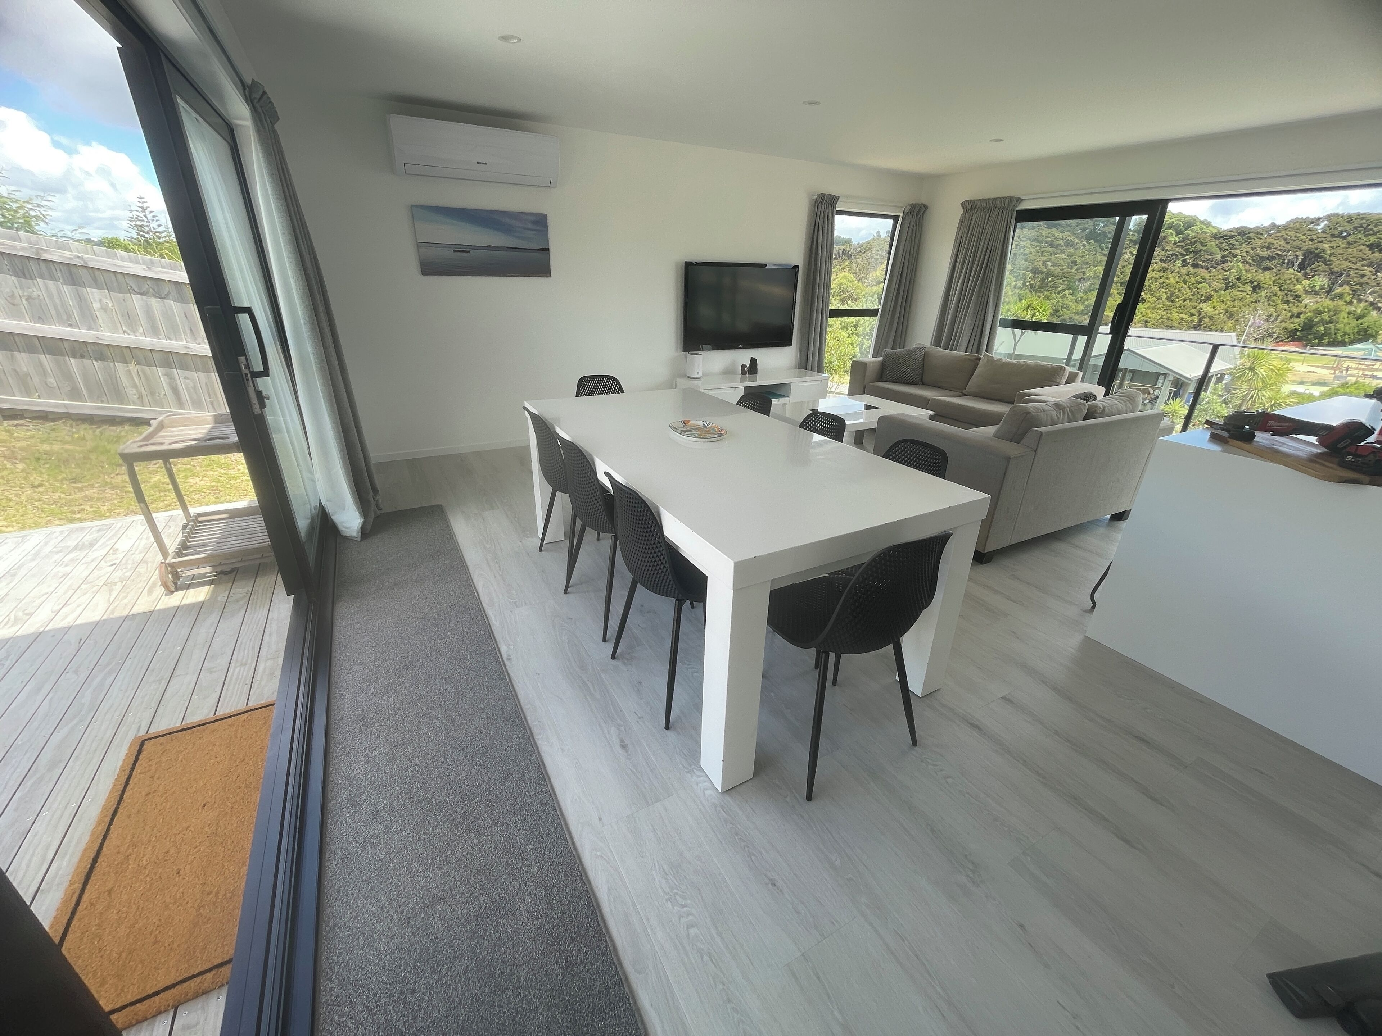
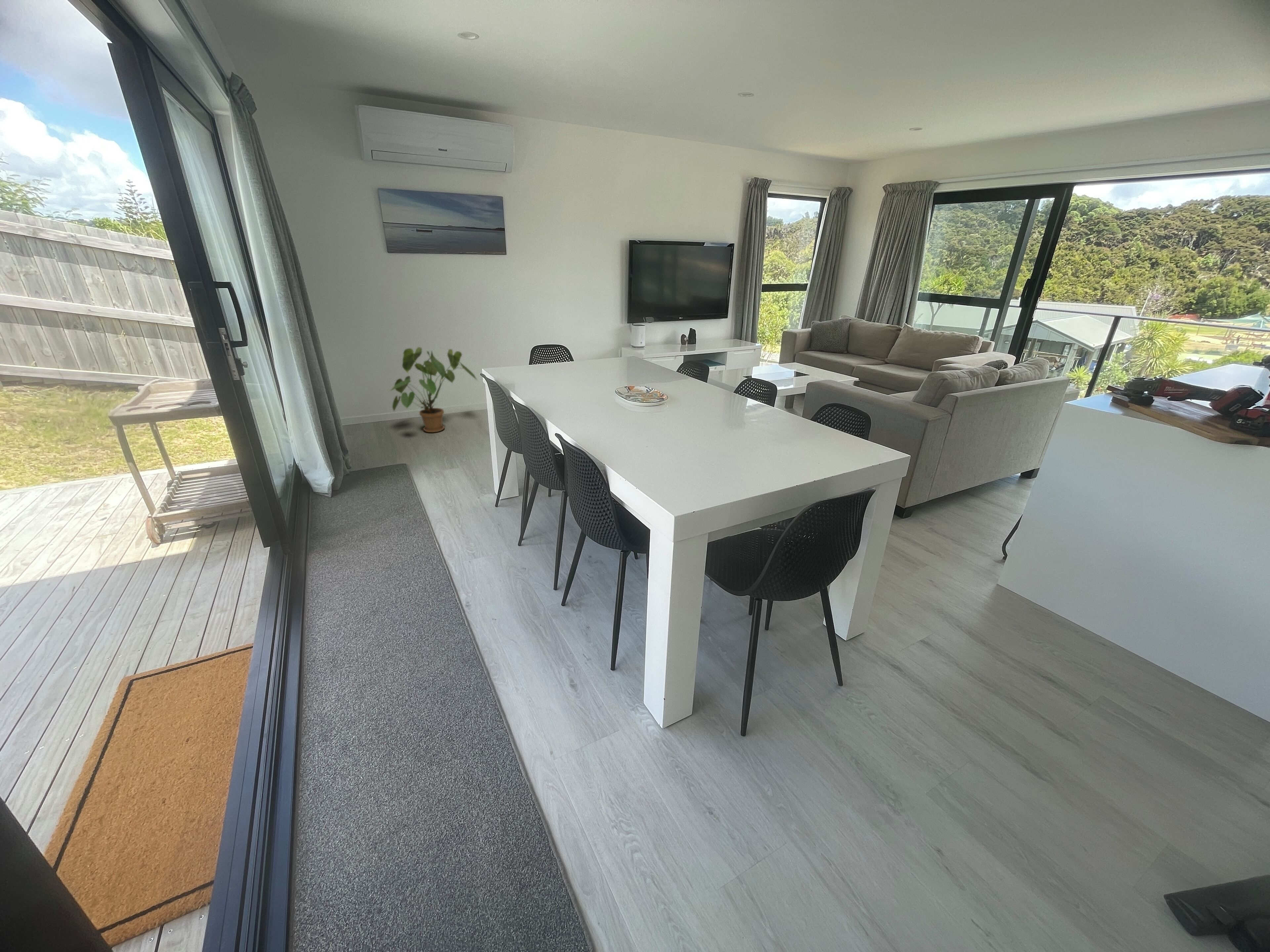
+ house plant [388,347,479,433]
